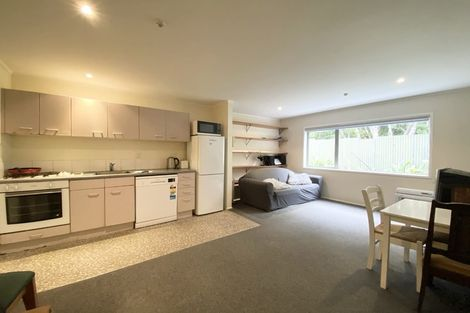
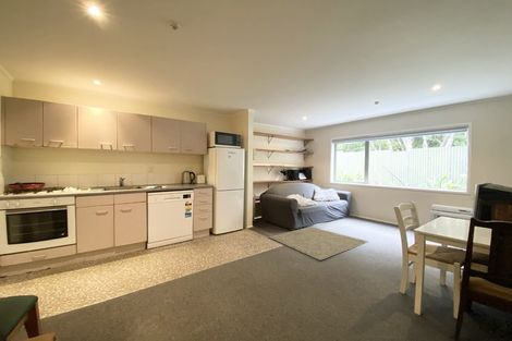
+ rug [268,226,368,261]
